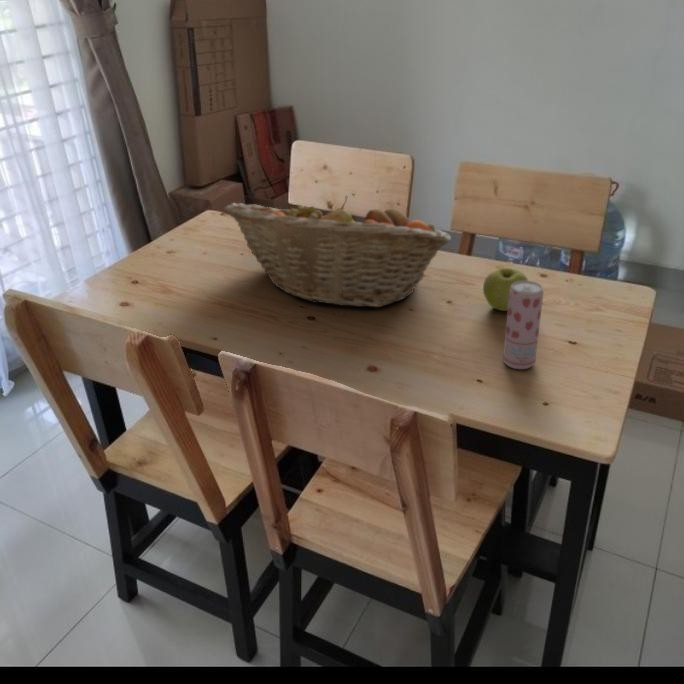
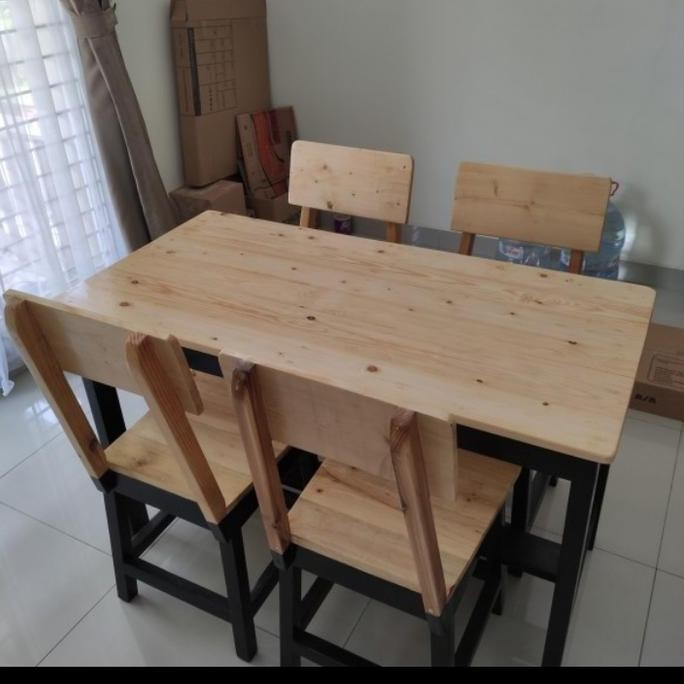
- fruit basket [223,195,452,308]
- beverage can [502,280,544,370]
- apple [482,267,529,312]
